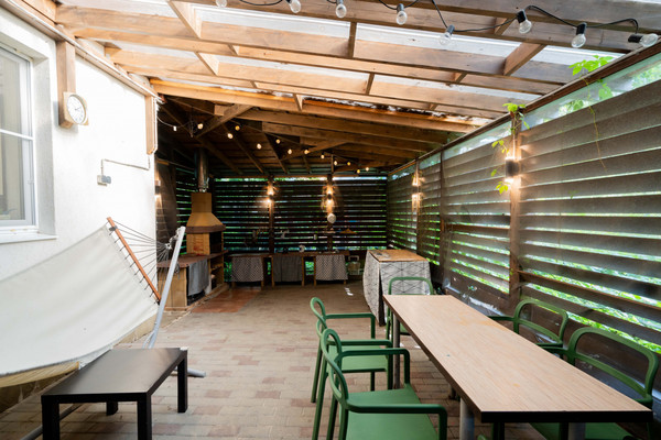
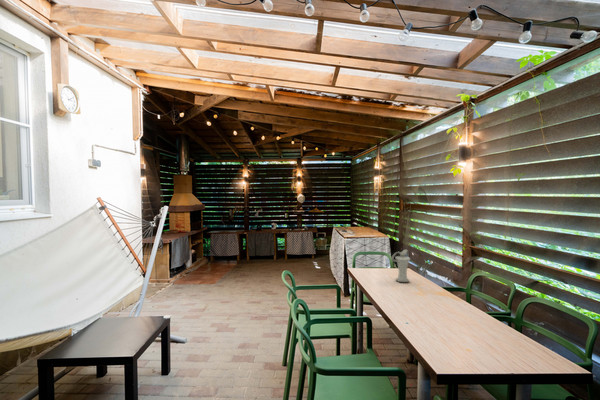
+ pitcher [390,249,411,283]
